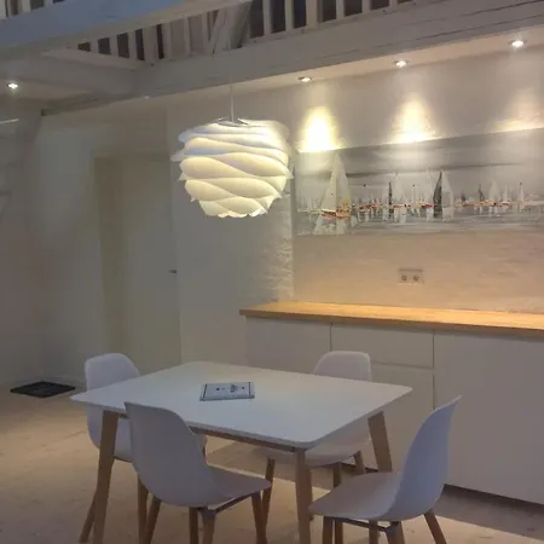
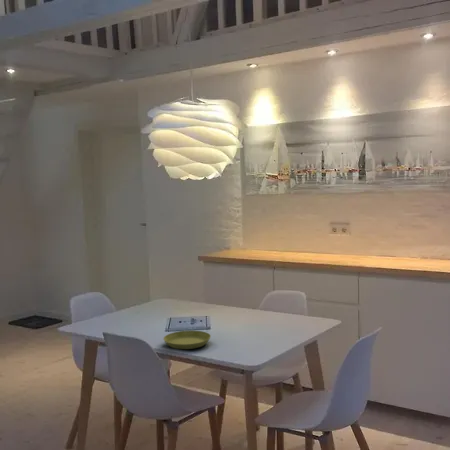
+ saucer [162,329,212,350]
